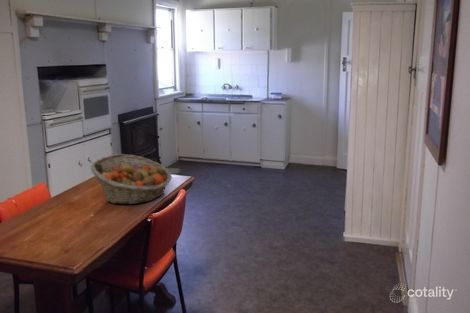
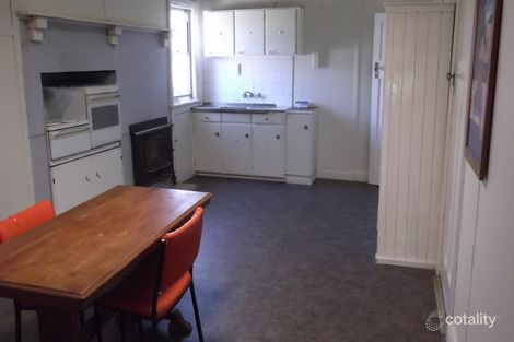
- fruit basket [90,153,173,205]
